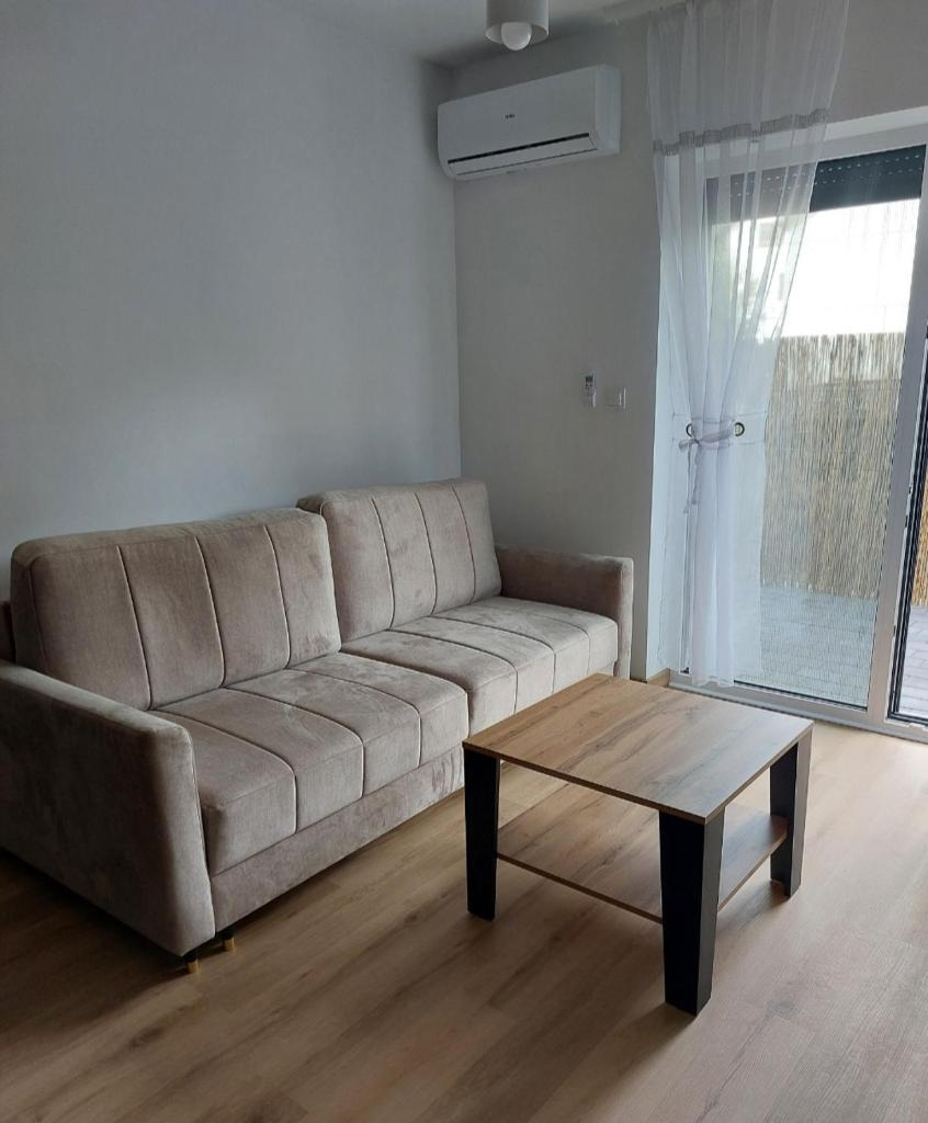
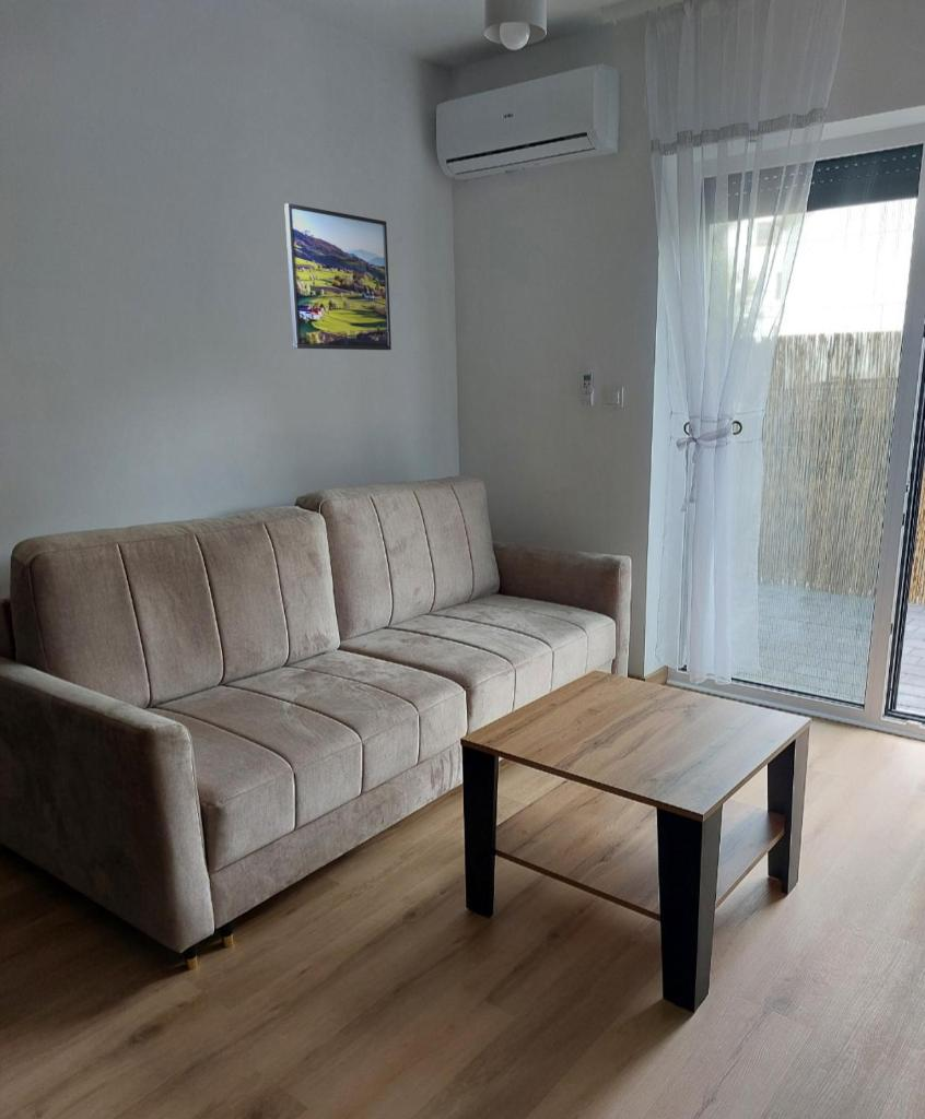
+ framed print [283,202,393,351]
